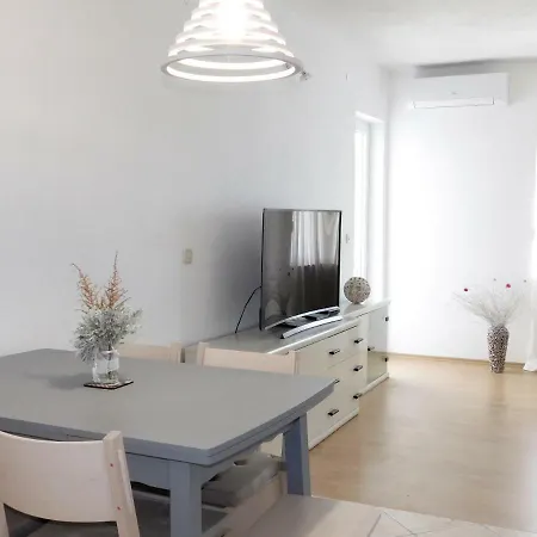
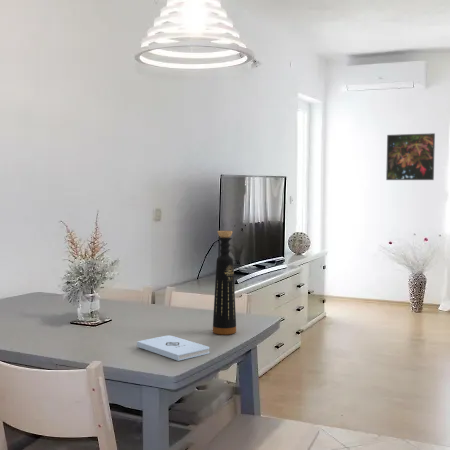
+ notepad [136,334,210,362]
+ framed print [385,132,436,181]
+ bottle [212,230,237,336]
